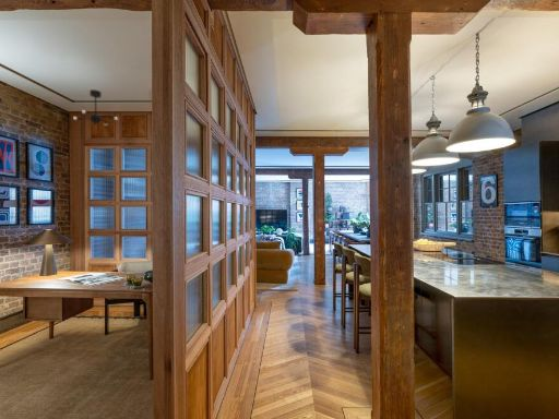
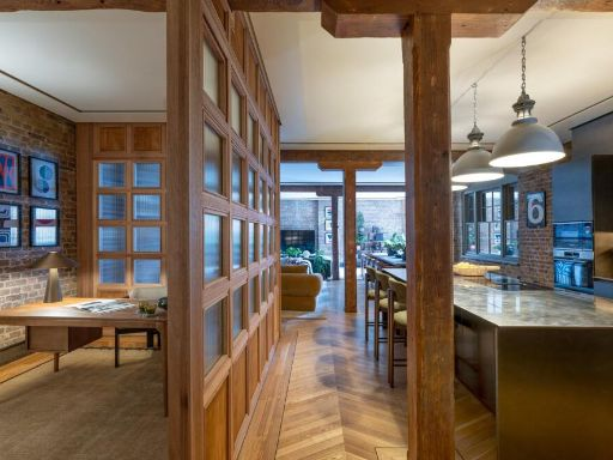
- ceiling light fixture [72,88,119,127]
